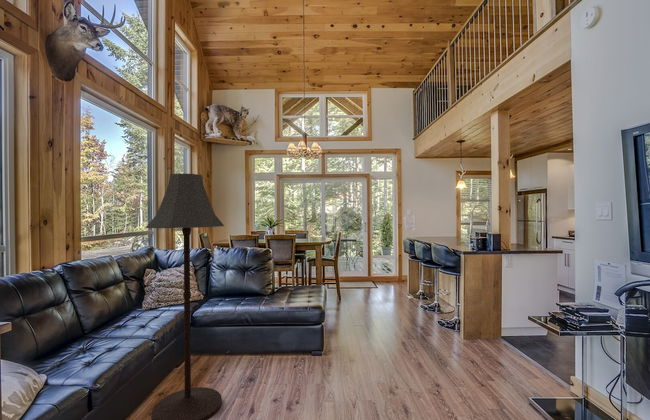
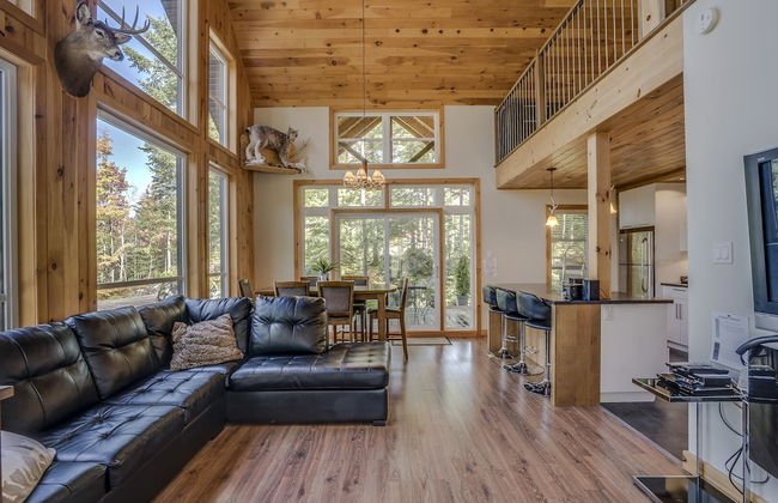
- floor lamp [145,172,225,420]
